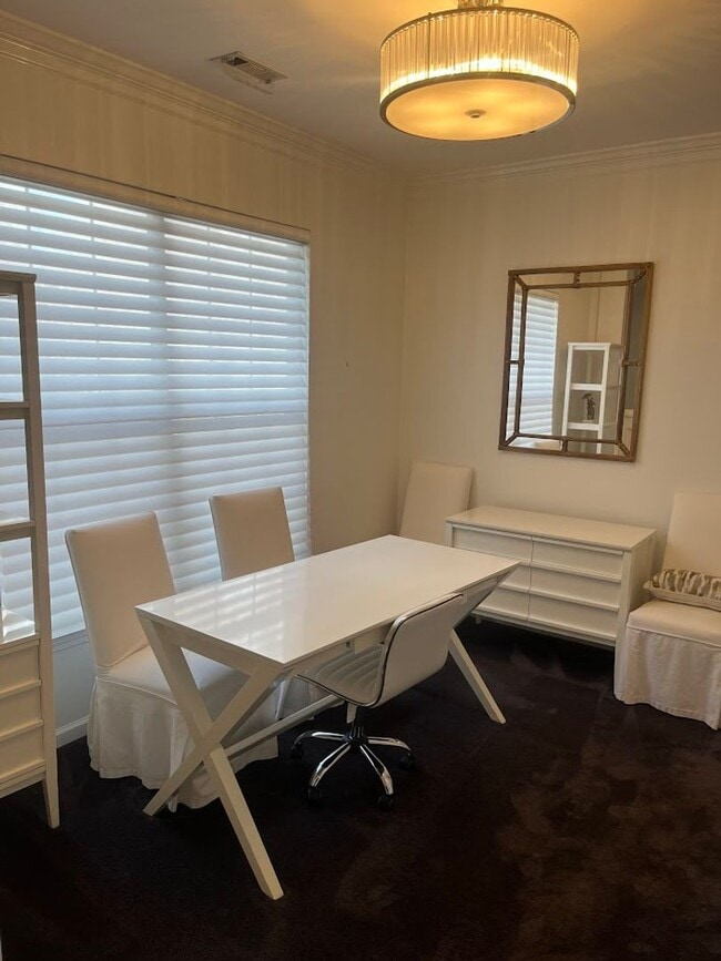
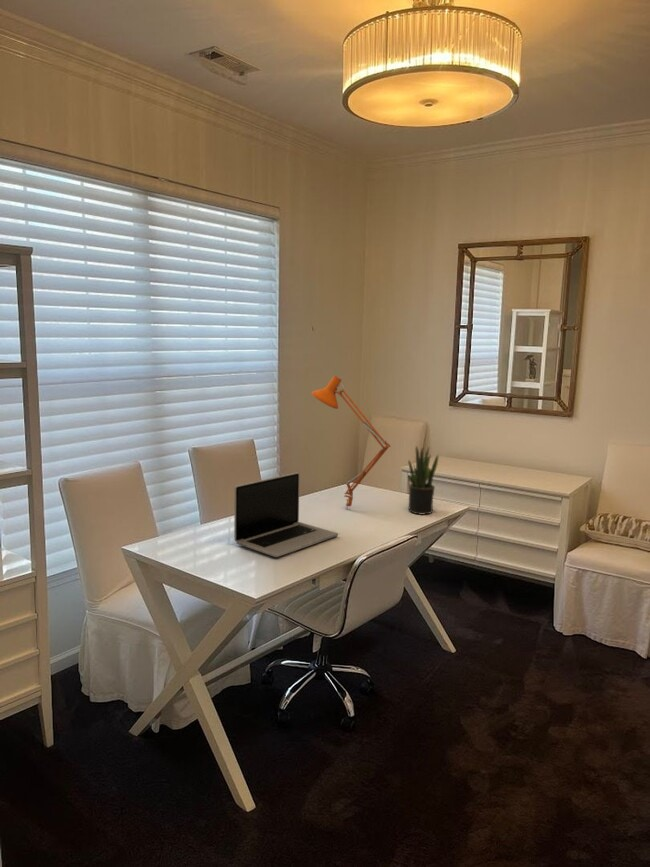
+ desk lamp [310,375,391,511]
+ laptop [233,471,339,558]
+ potted plant [407,444,440,515]
